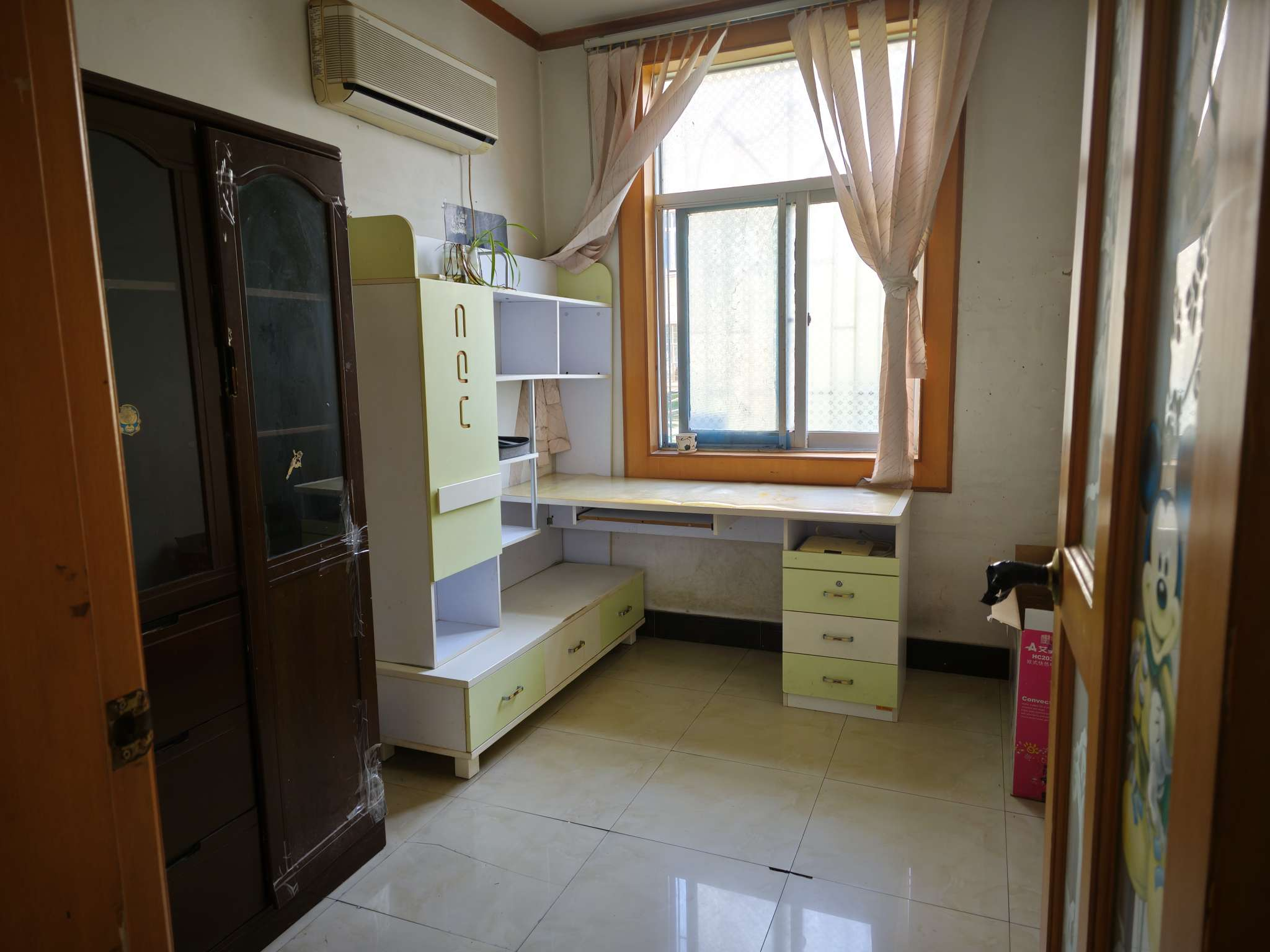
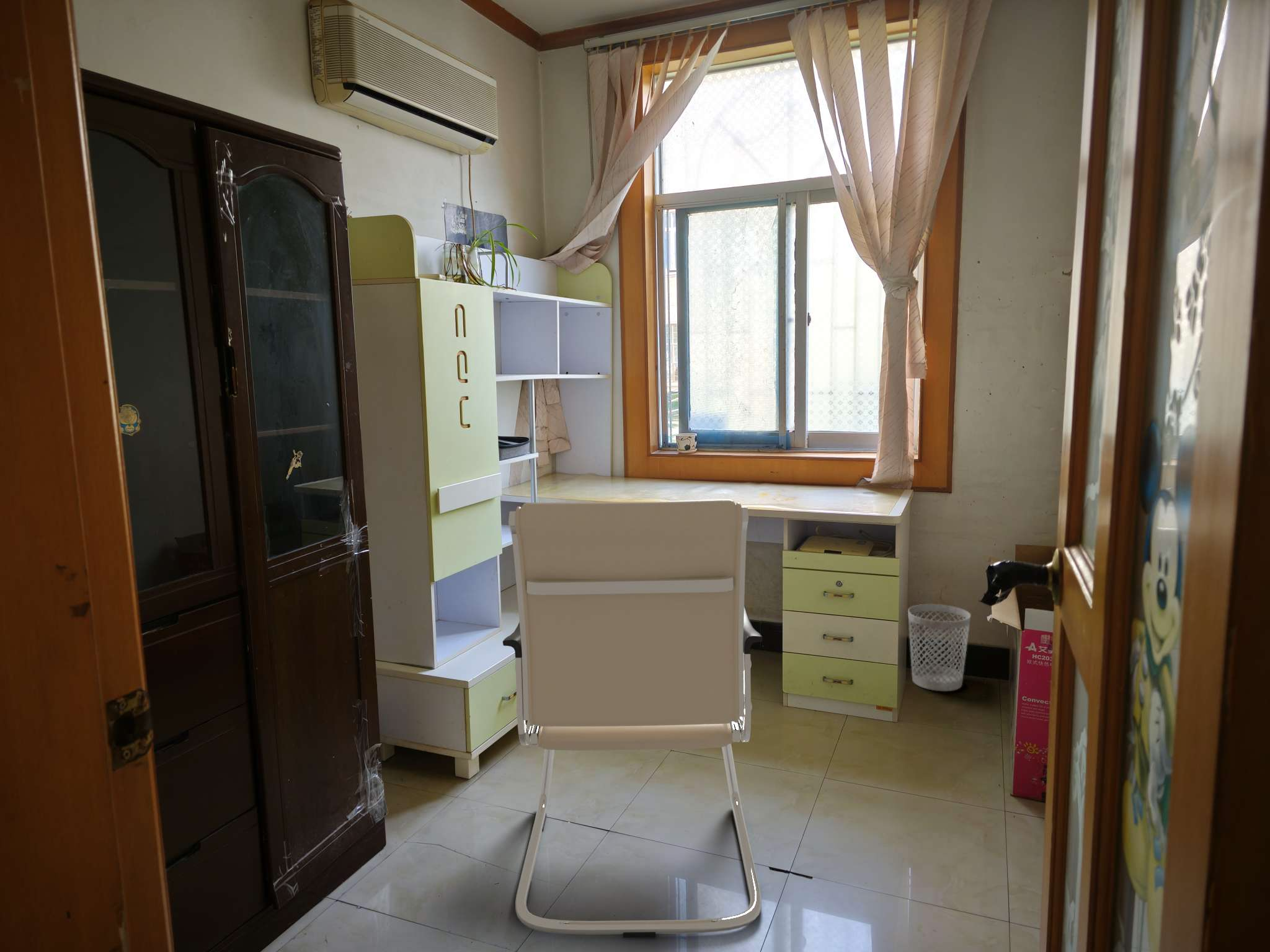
+ wastebasket [907,604,971,692]
+ office chair [502,498,763,938]
